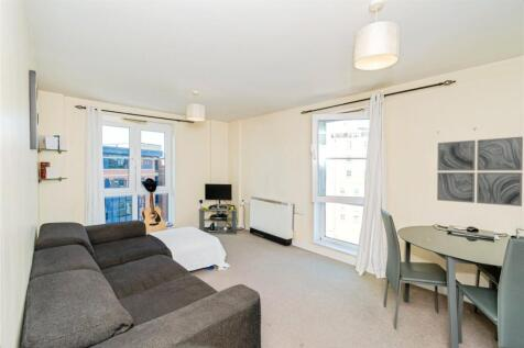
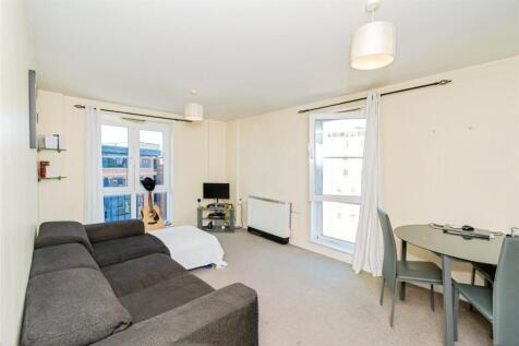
- wall art [436,136,524,207]
